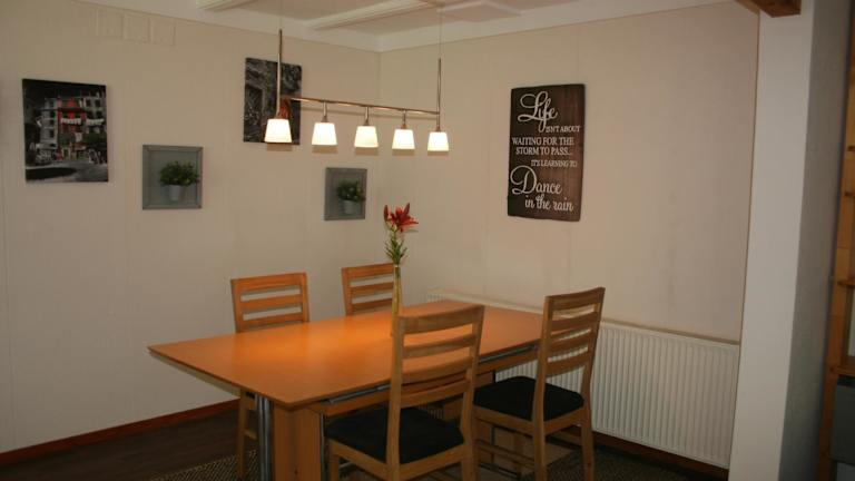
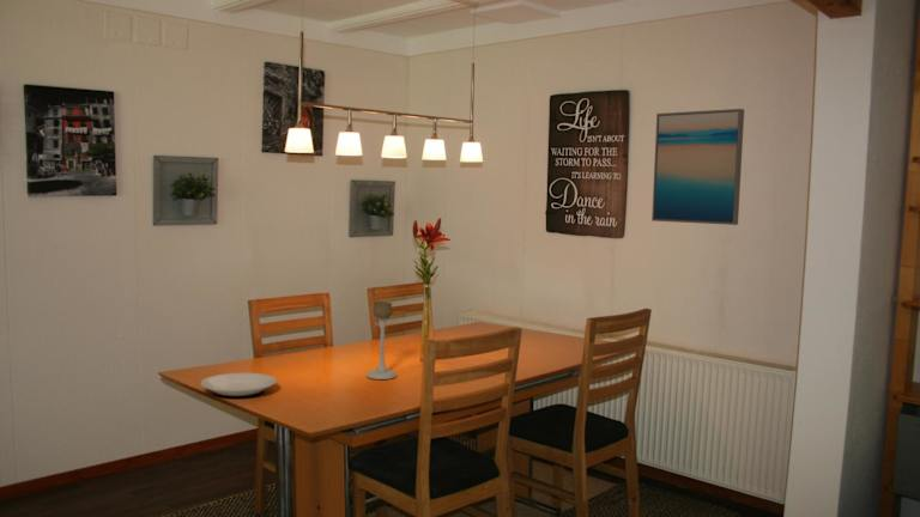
+ wall art [650,108,745,226]
+ candle holder [365,300,398,381]
+ plate [199,371,278,399]
